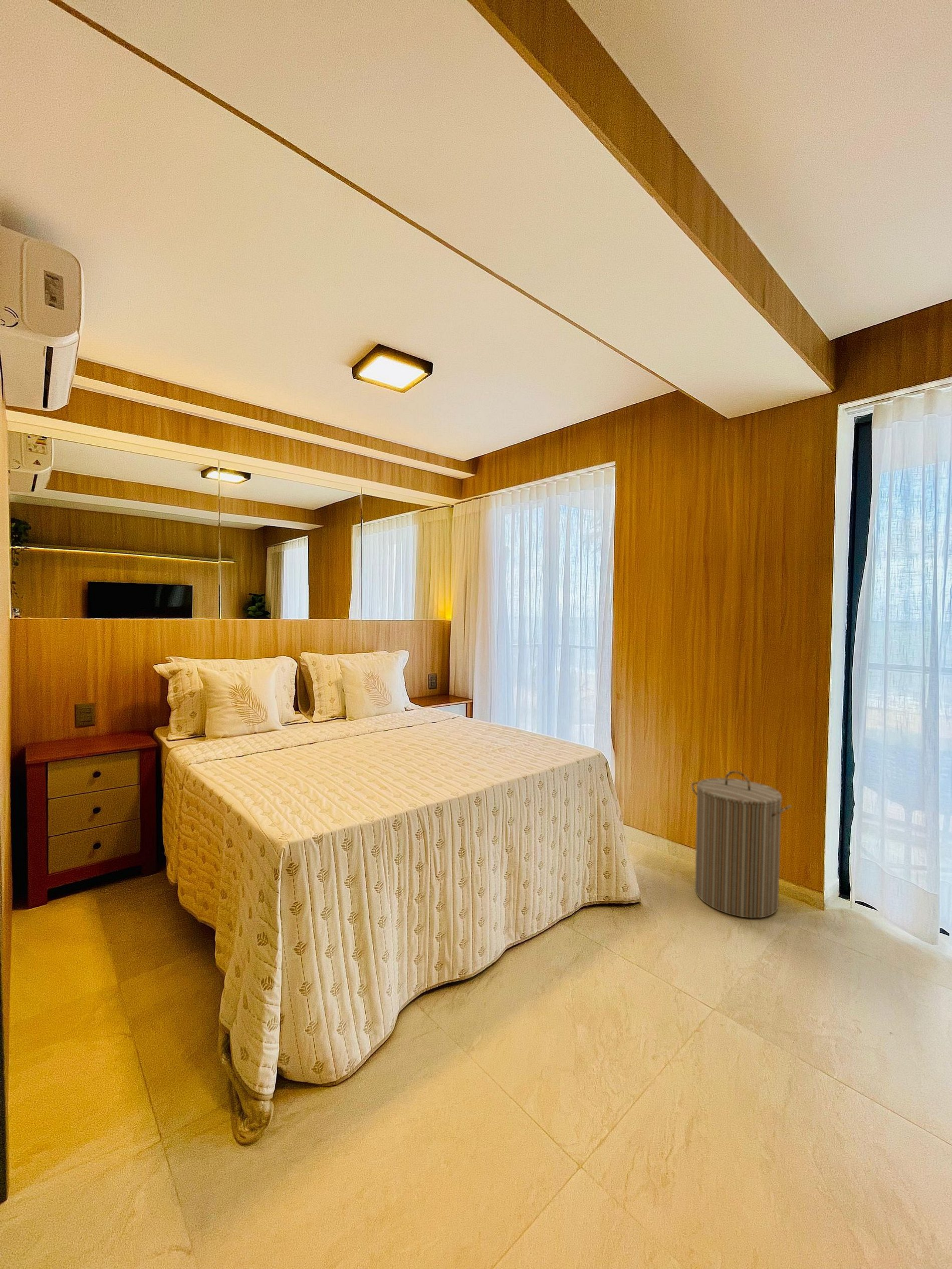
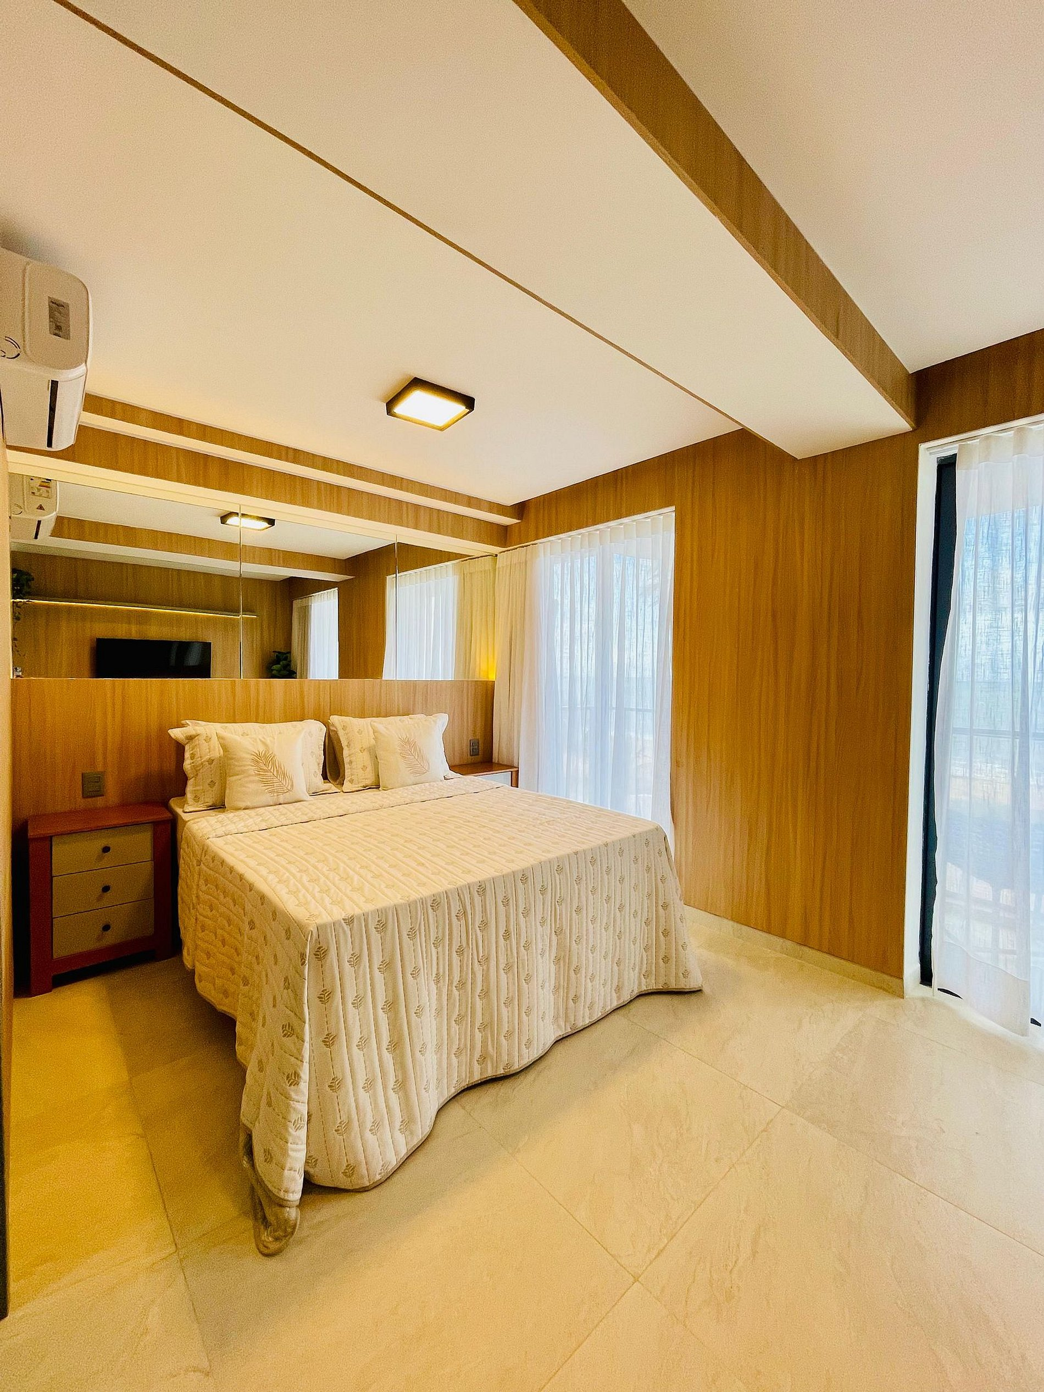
- laundry hamper [691,771,792,919]
